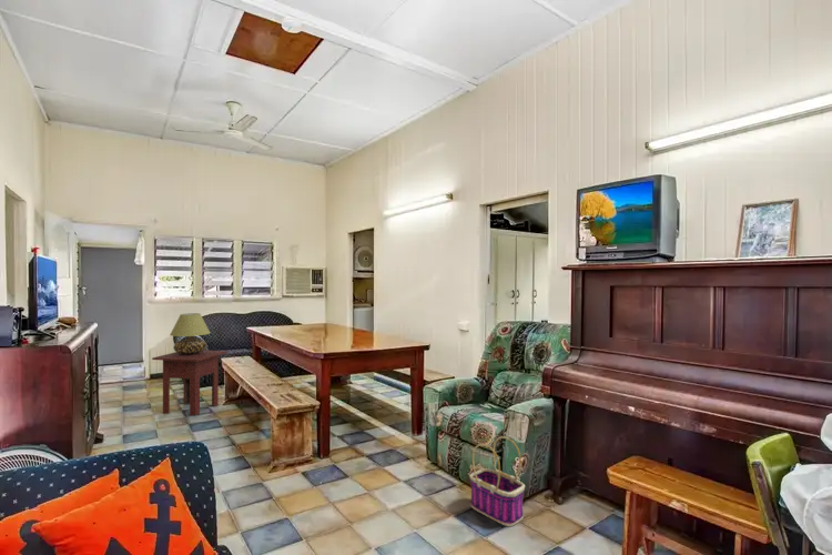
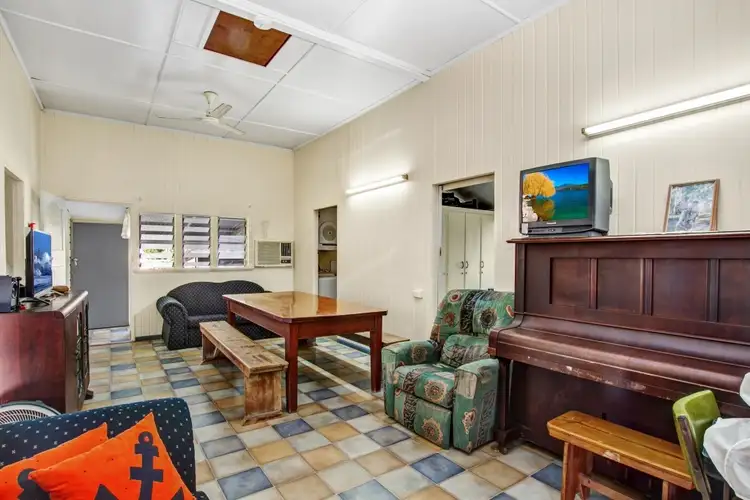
- side table [151,350,229,416]
- table lamp [169,312,211,354]
- basket [468,435,526,527]
